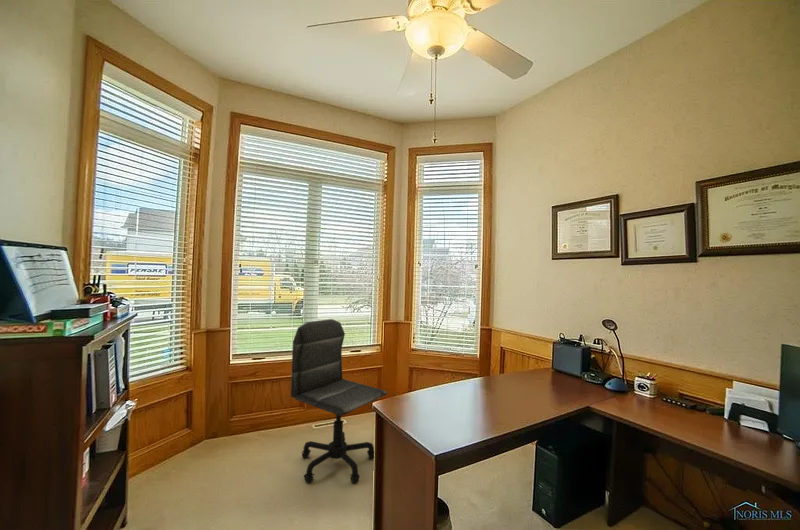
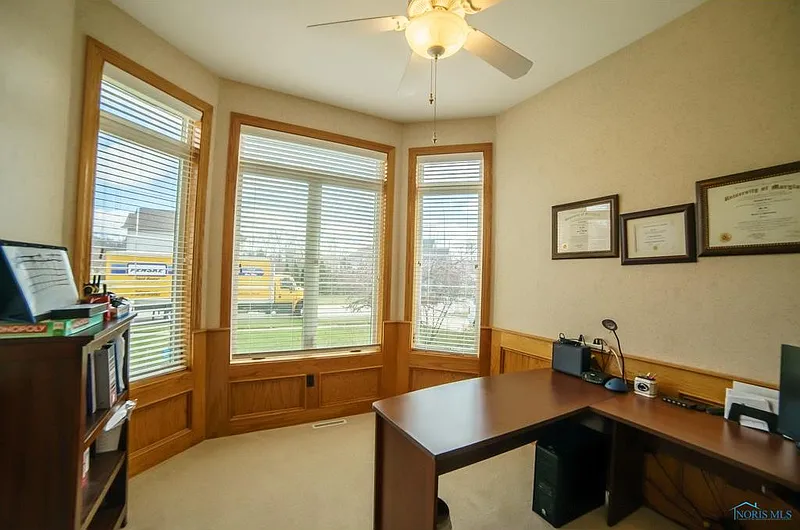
- office chair [290,318,388,484]
